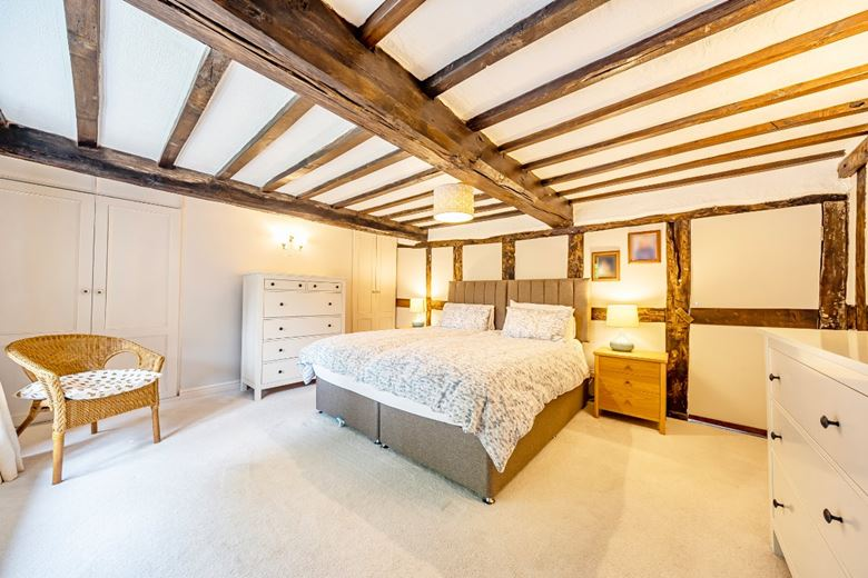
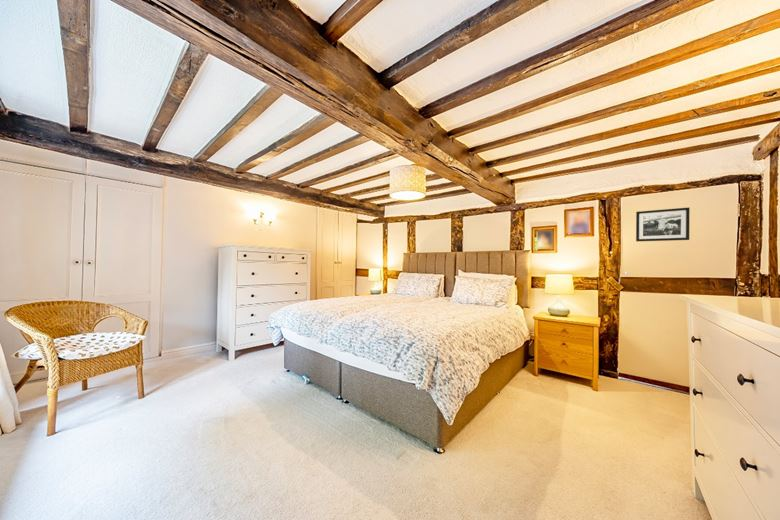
+ picture frame [635,206,691,242]
